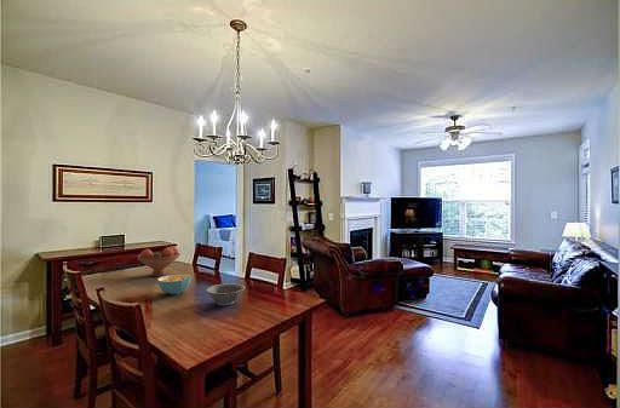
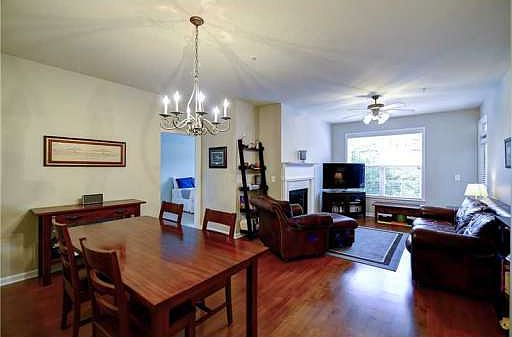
- fruit bowl [136,245,182,277]
- cereal bowl [156,274,193,295]
- decorative bowl [205,282,246,306]
